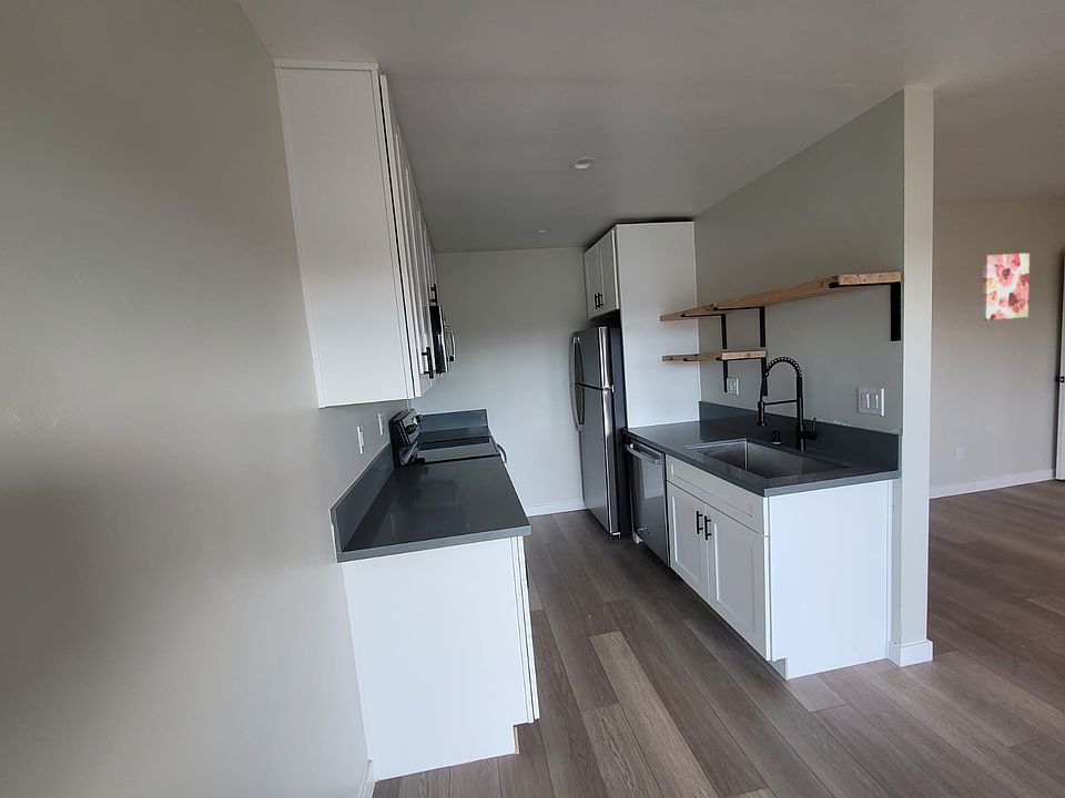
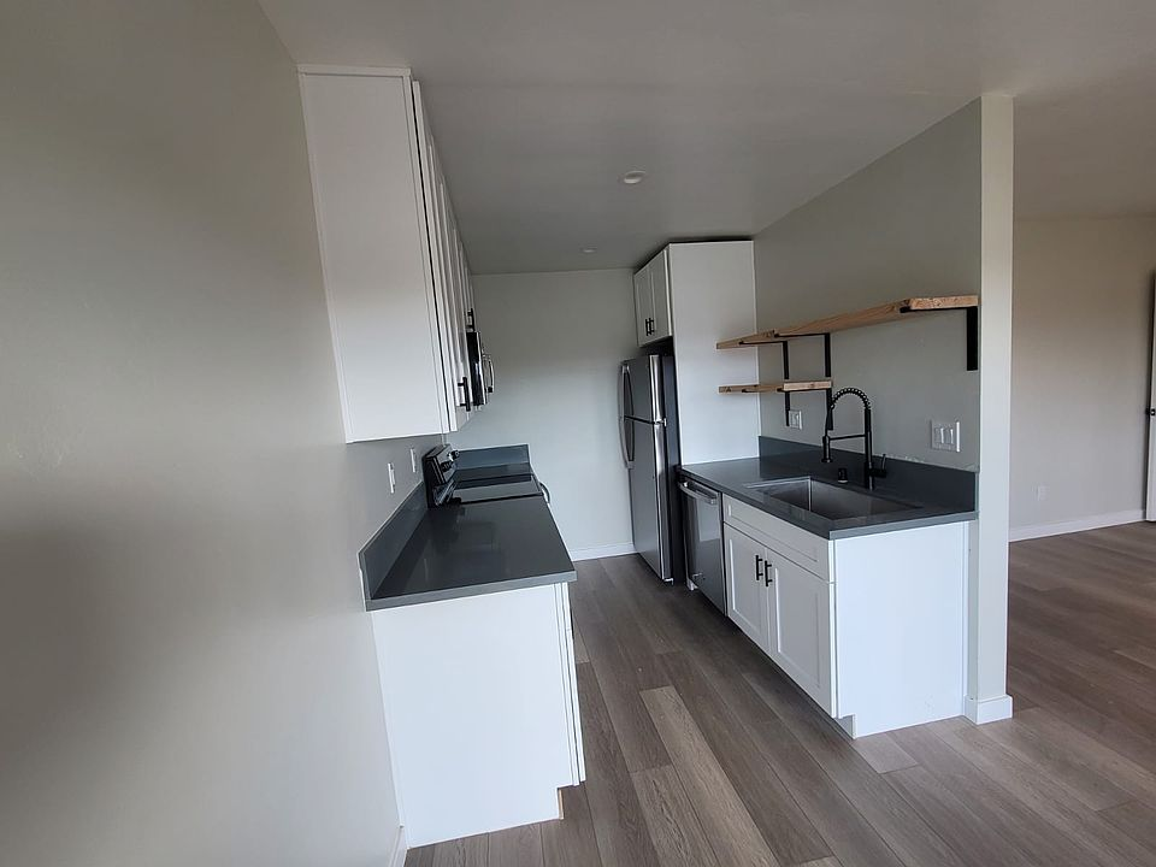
- wall art [982,253,1031,321]
